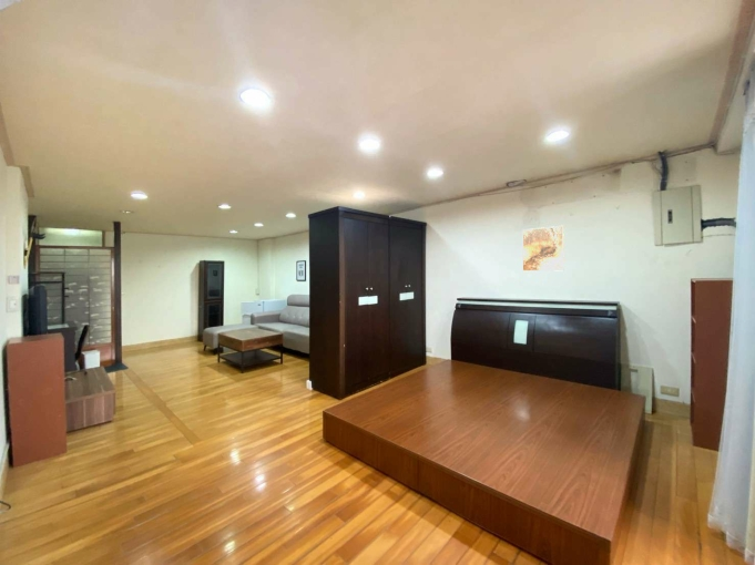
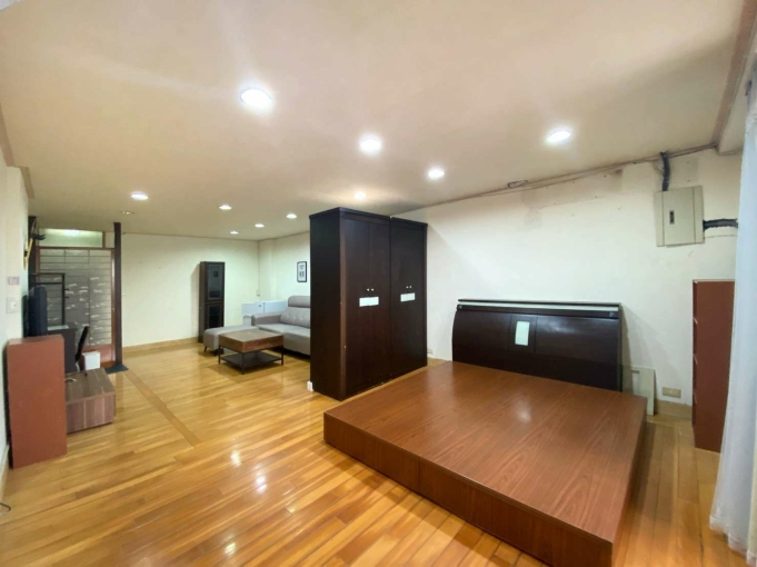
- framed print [521,225,565,273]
